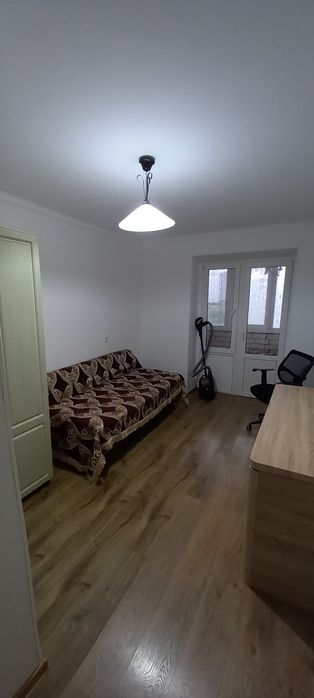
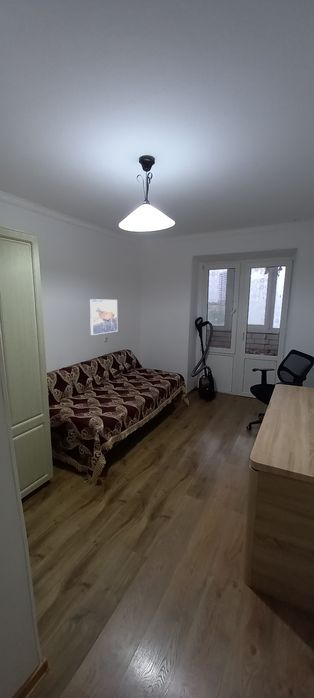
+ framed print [89,298,118,336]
